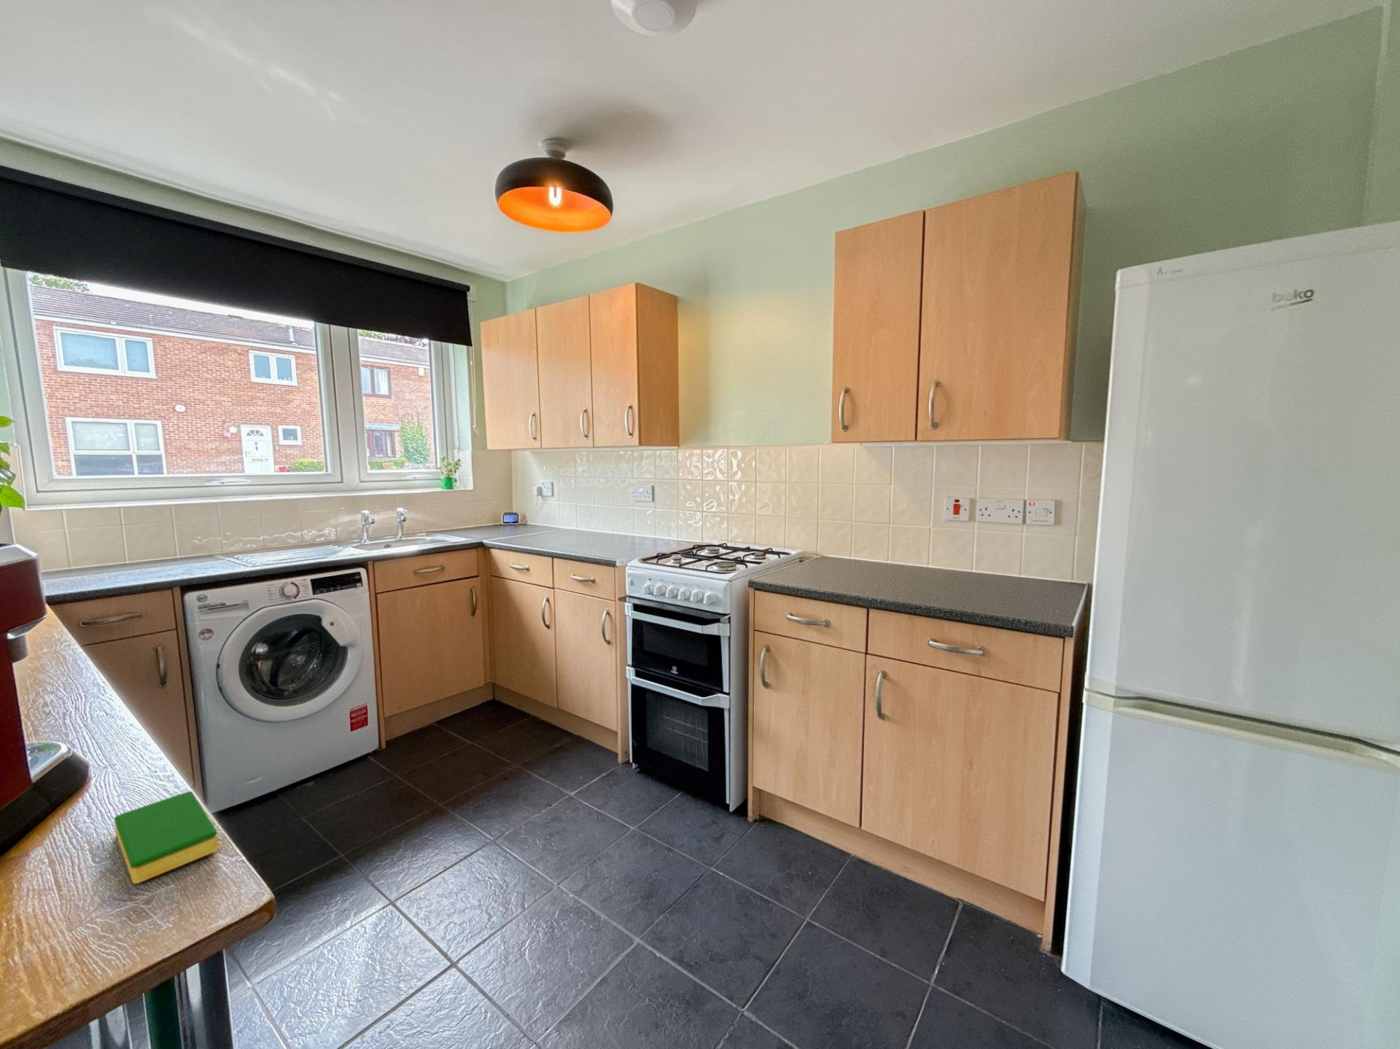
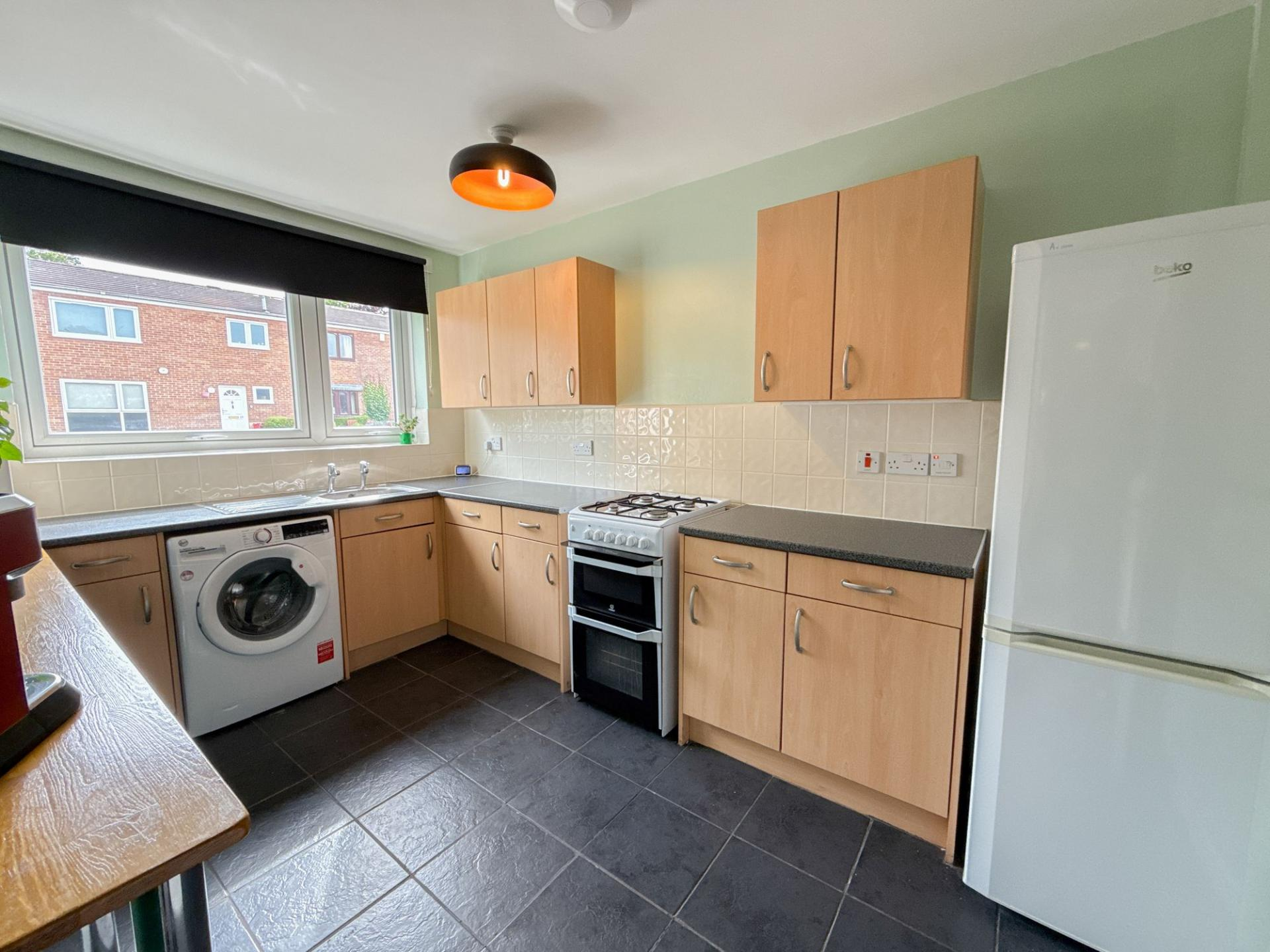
- dish sponge [114,790,219,885]
